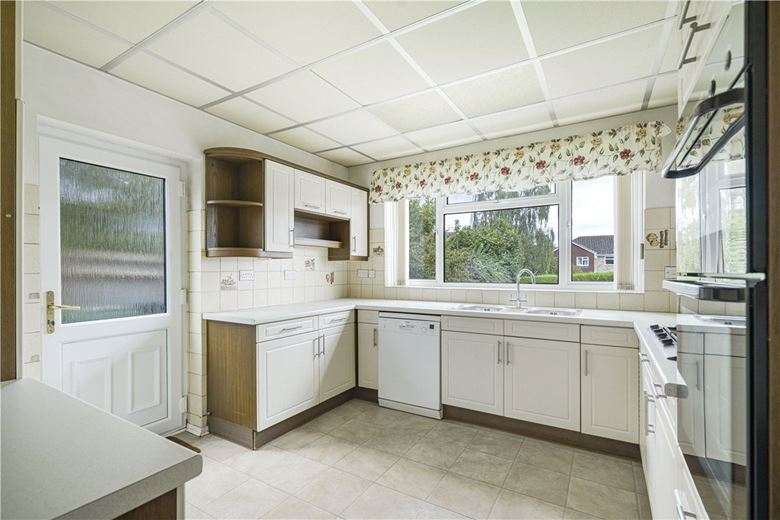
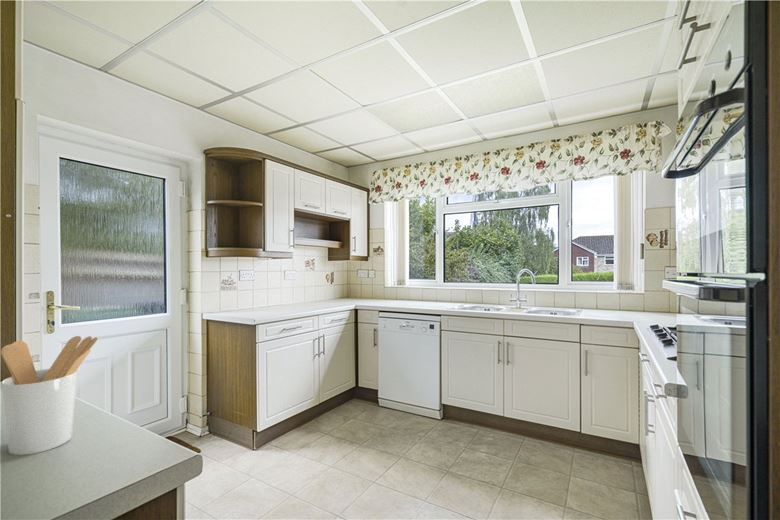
+ utensil holder [0,335,99,456]
